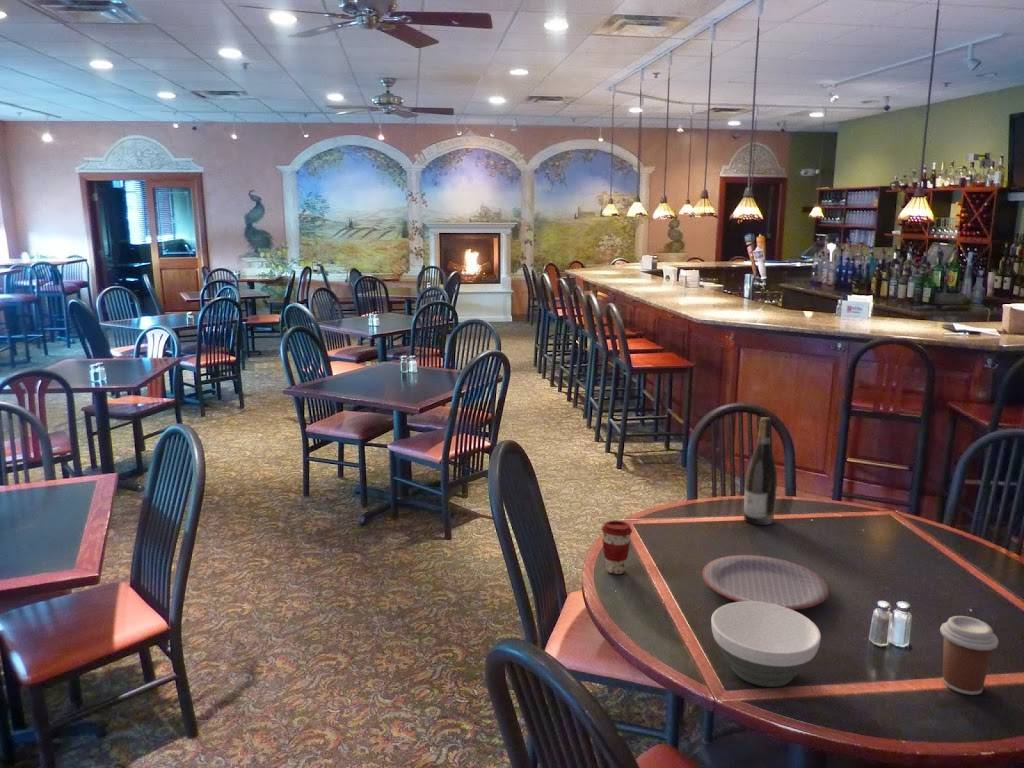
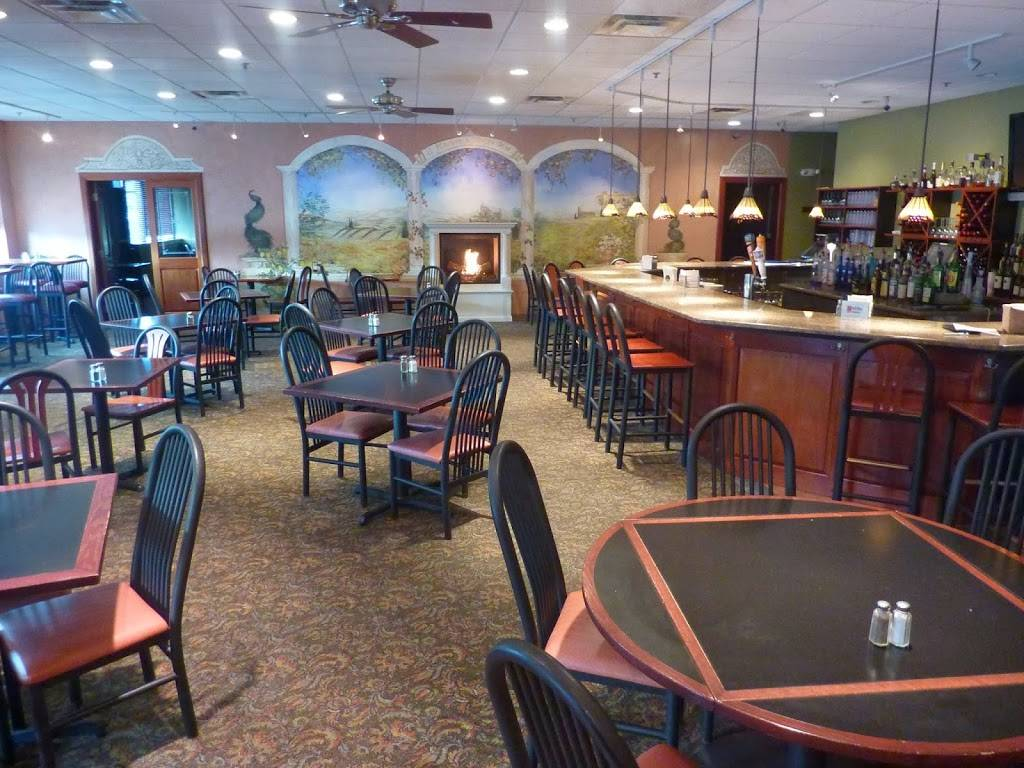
- coffee cup [939,615,999,696]
- bowl [710,601,822,688]
- coffee cup [600,520,633,575]
- wine bottle [743,416,778,526]
- plate [701,554,830,610]
